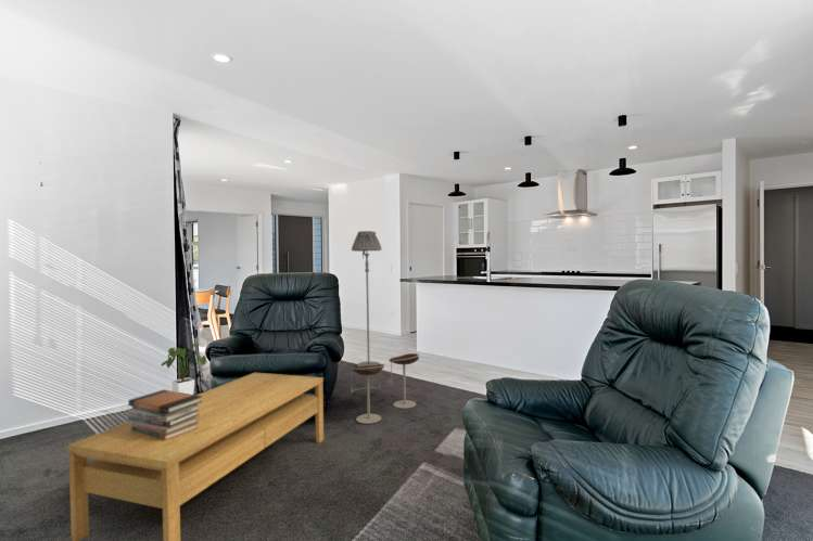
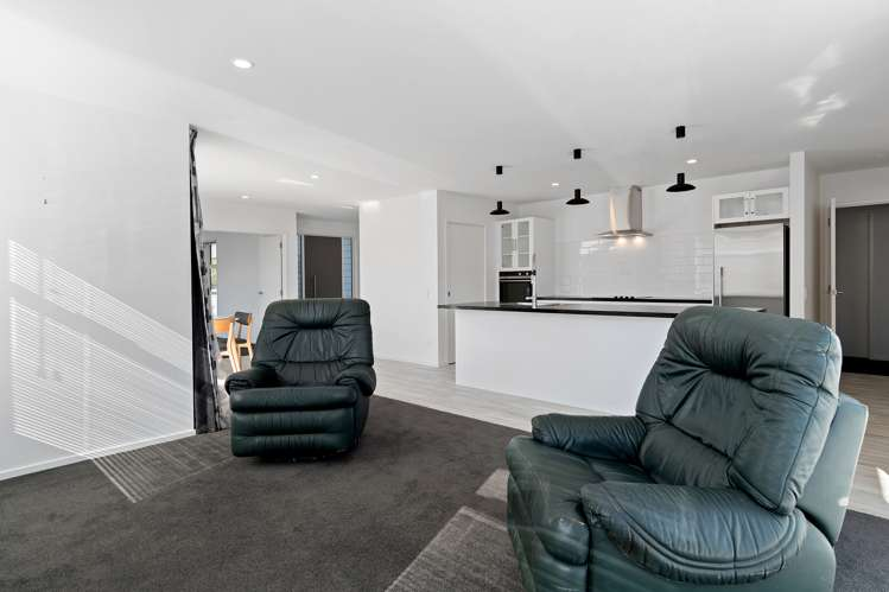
- bar stool [350,352,420,425]
- coffee table [66,372,325,541]
- house plant [160,342,207,395]
- floor lamp [351,230,382,368]
- book stack [127,388,202,440]
